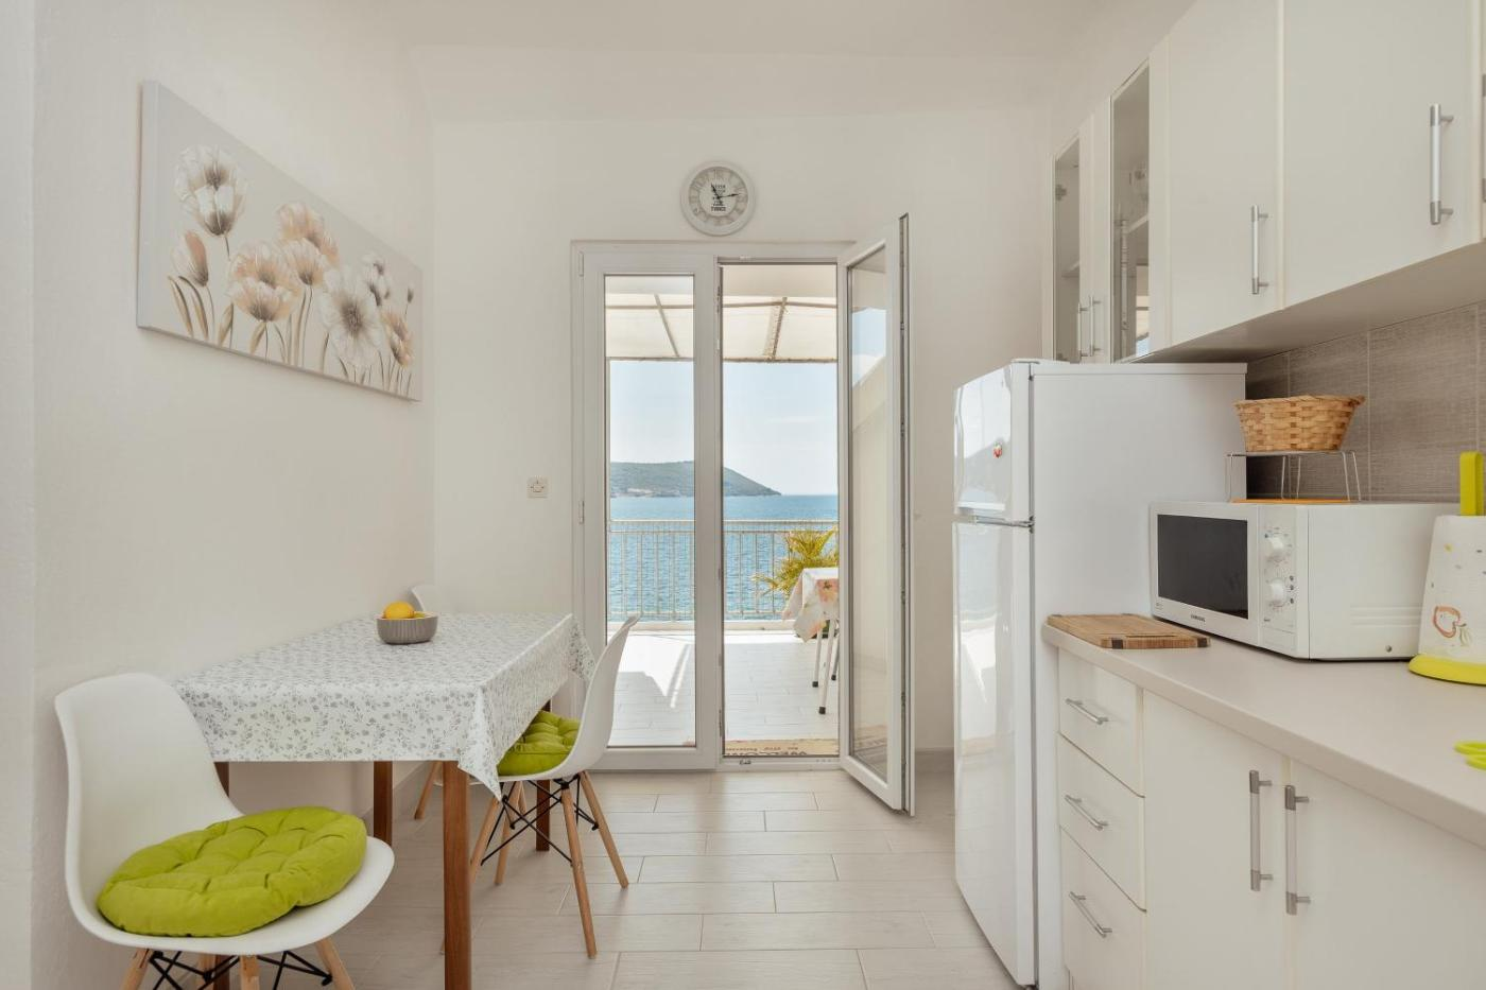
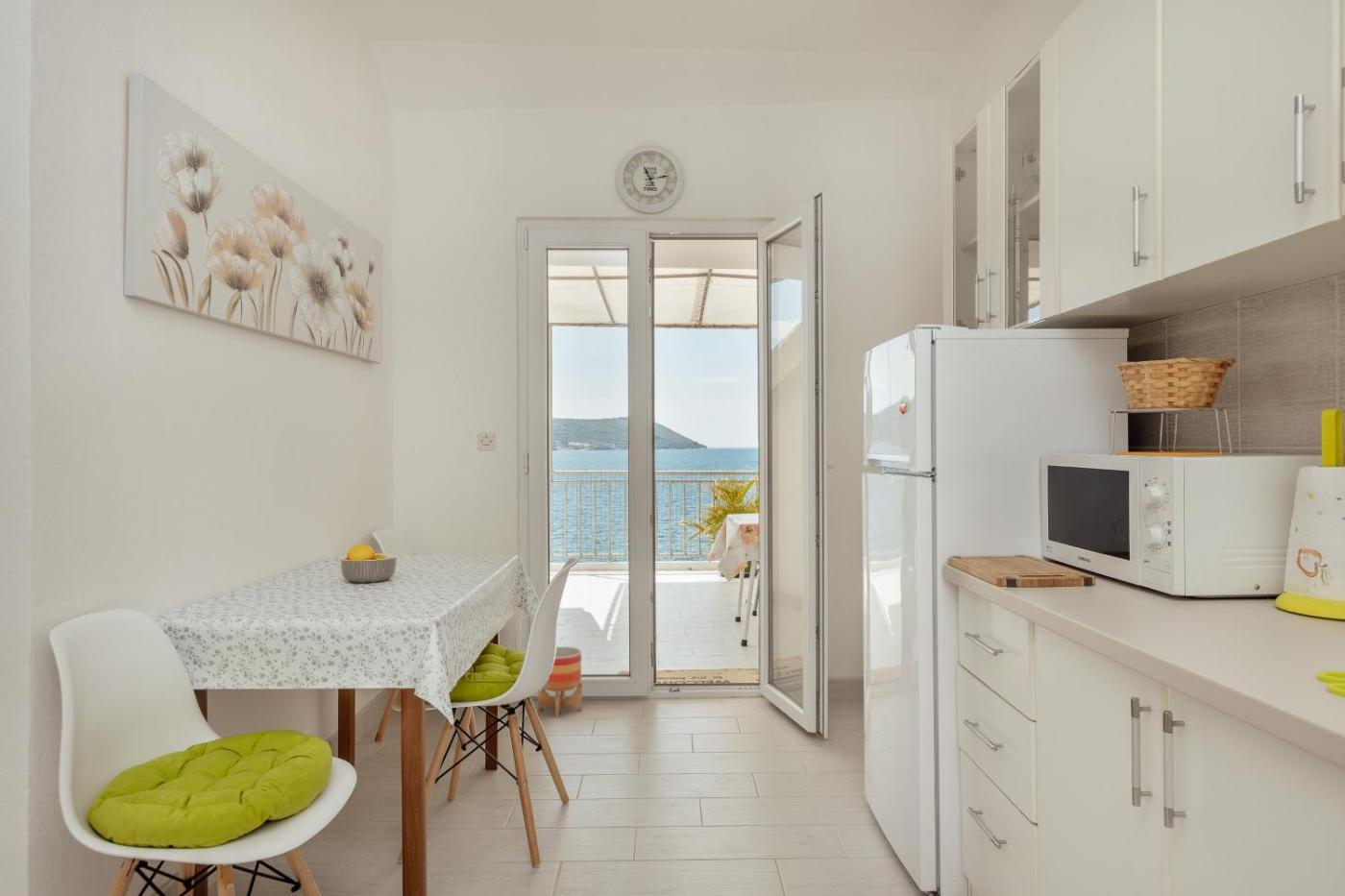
+ planter [538,645,583,718]
